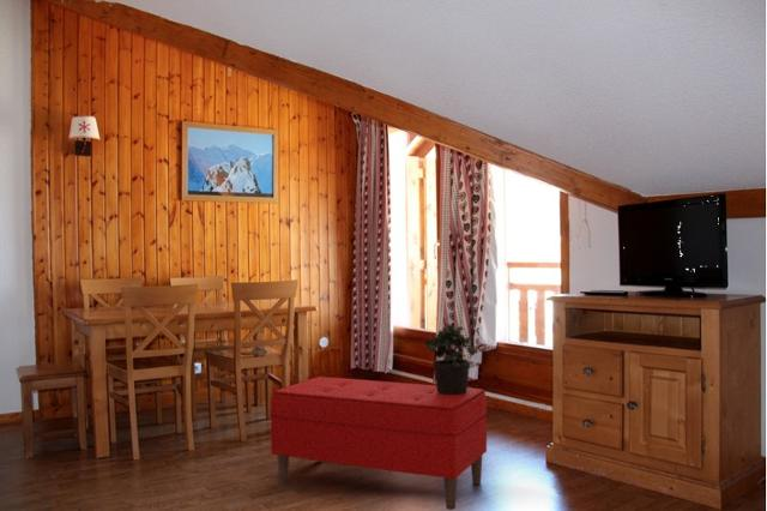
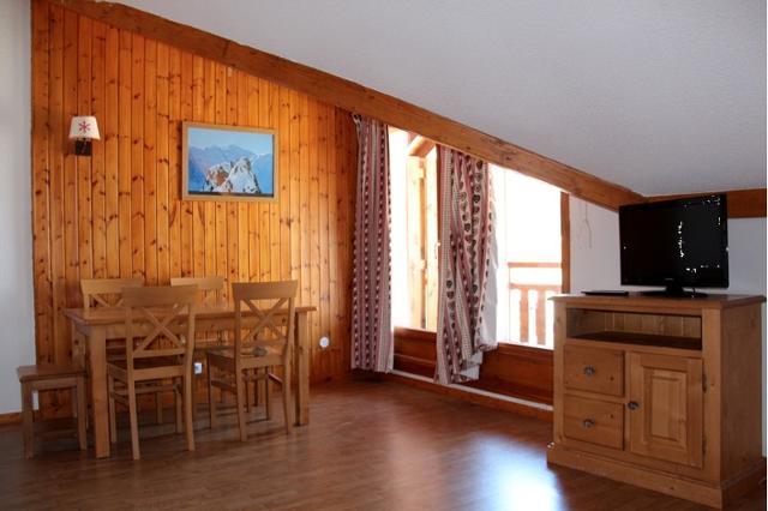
- bench [268,375,488,511]
- potted plant [423,321,476,395]
